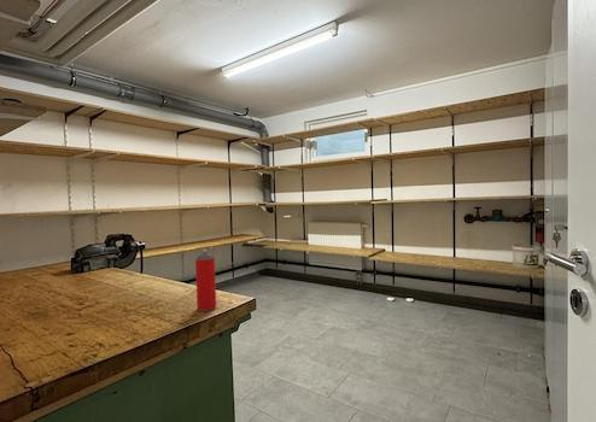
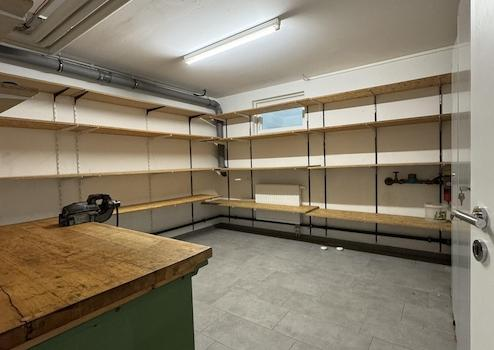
- aerosol can [194,248,217,312]
